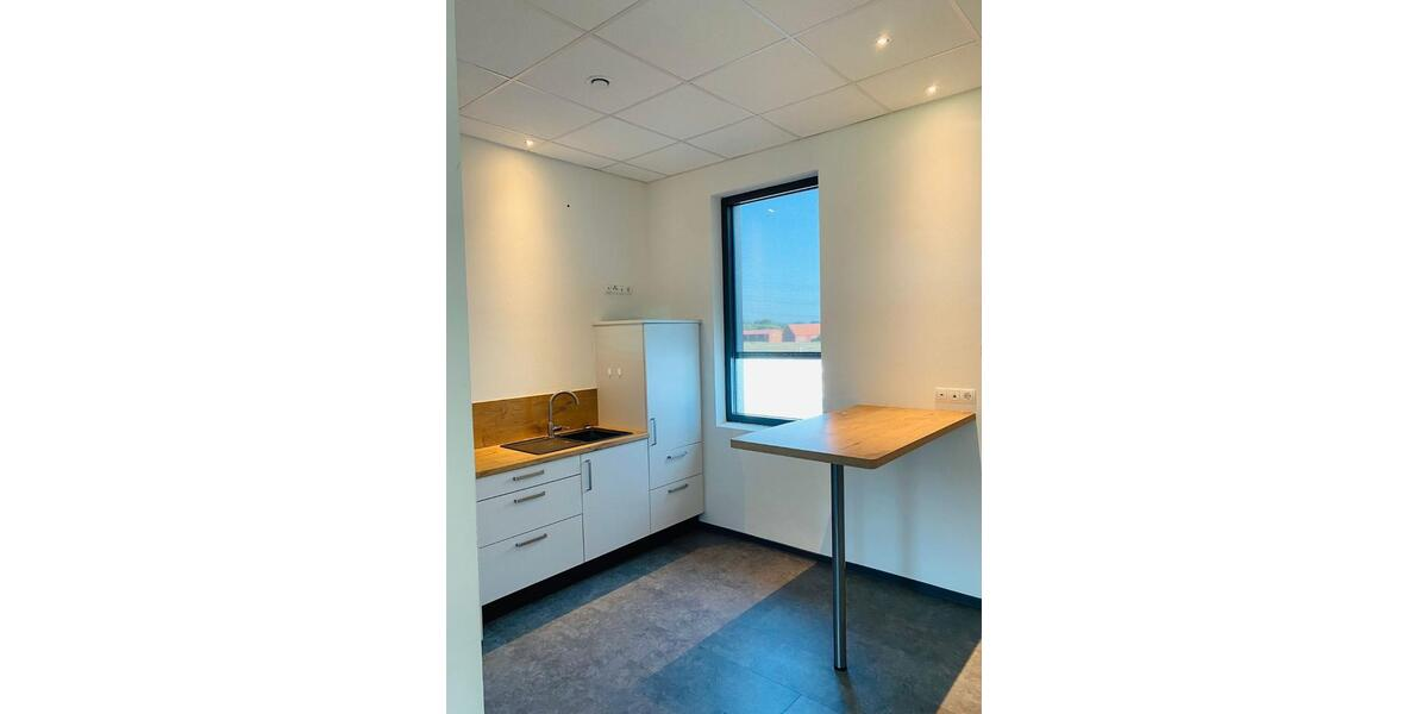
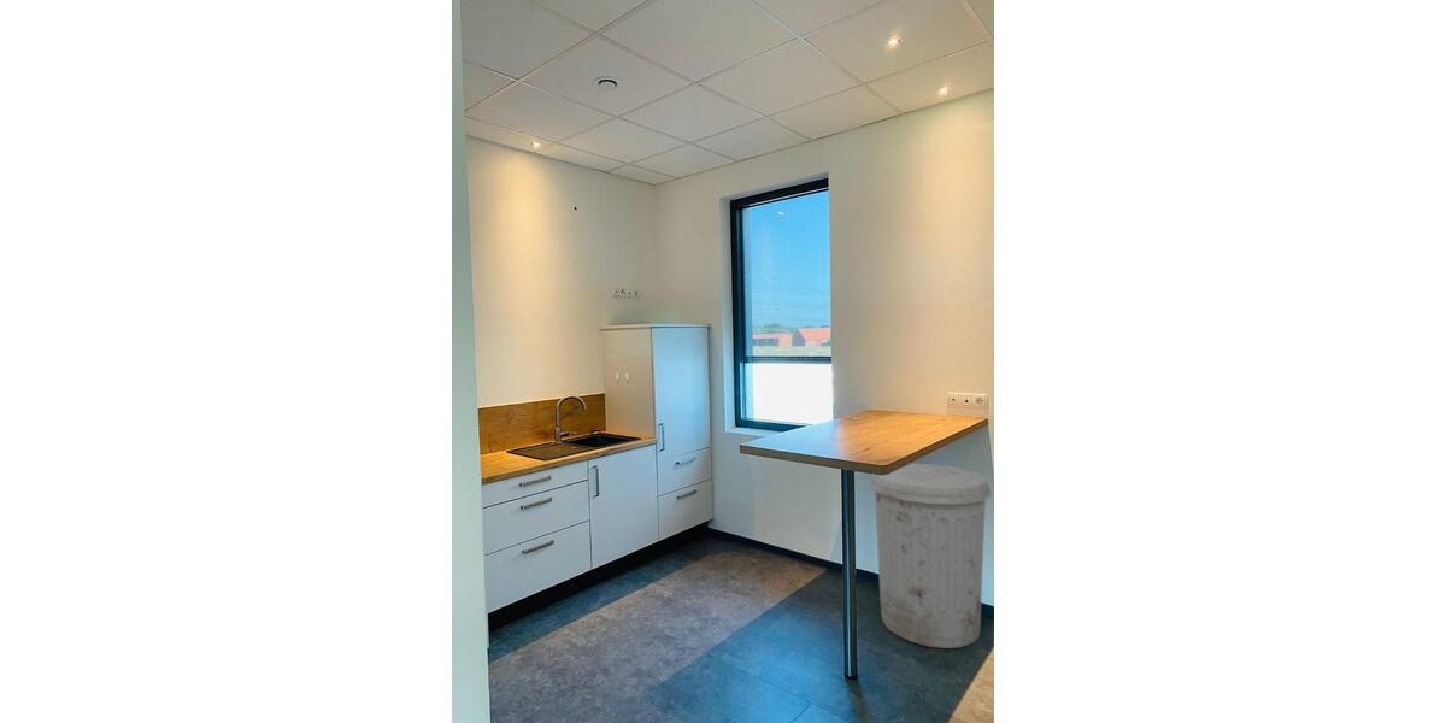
+ trash can [869,463,992,649]
